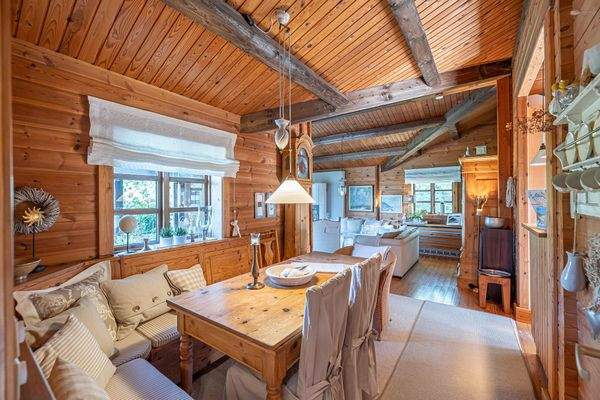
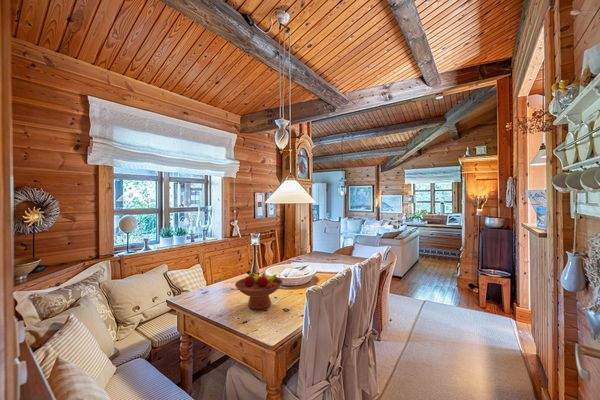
+ fruit bowl [234,270,284,310]
